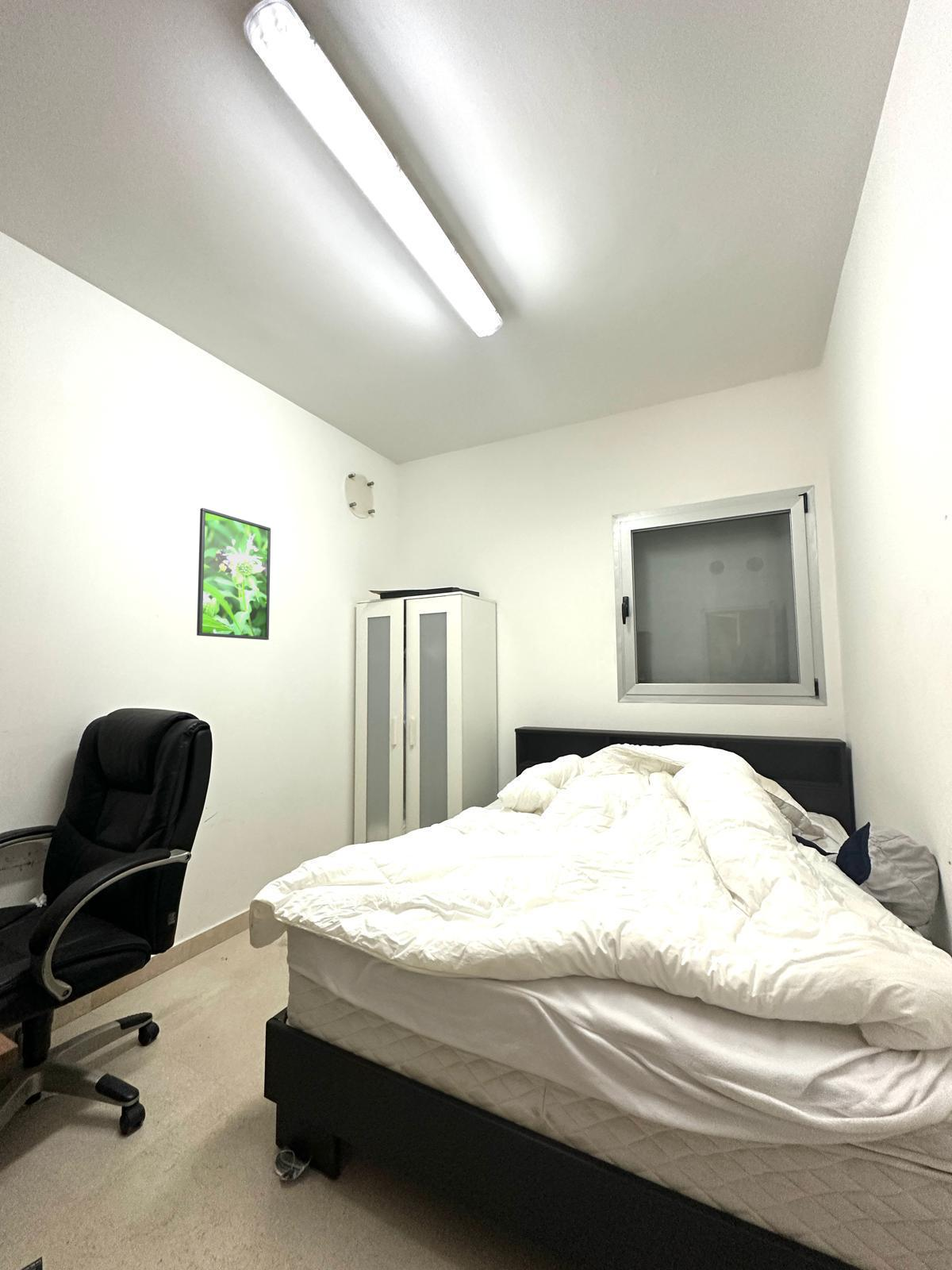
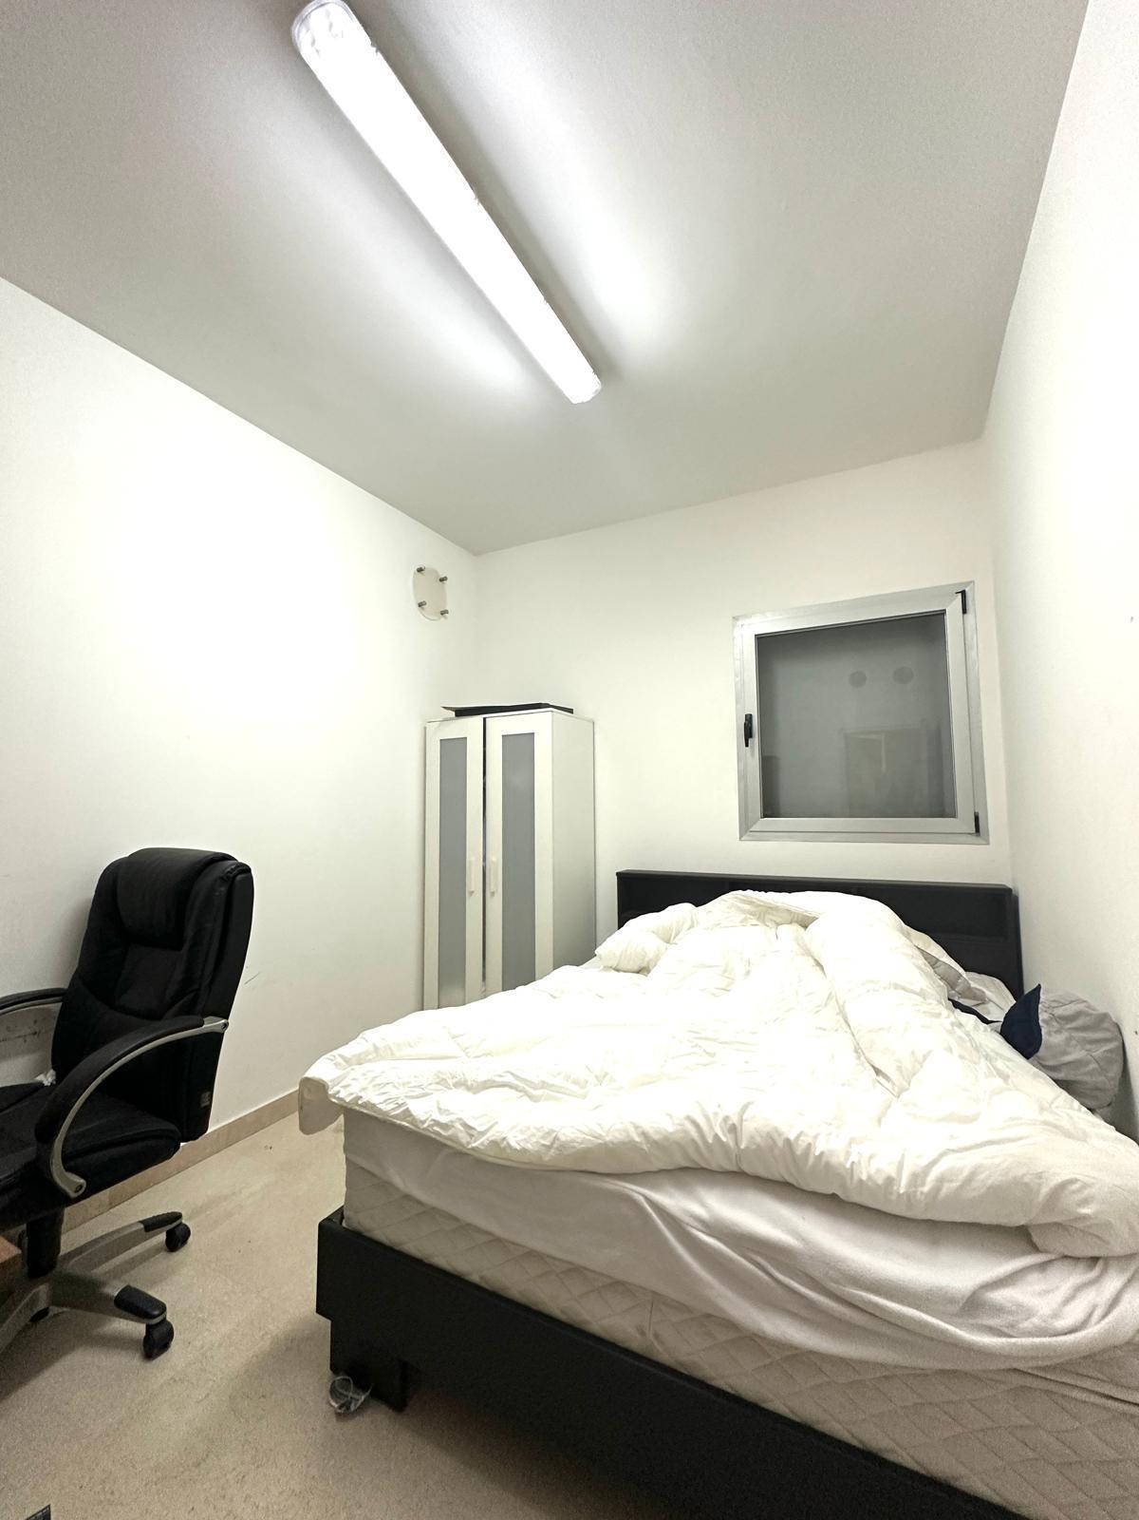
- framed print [196,507,271,641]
